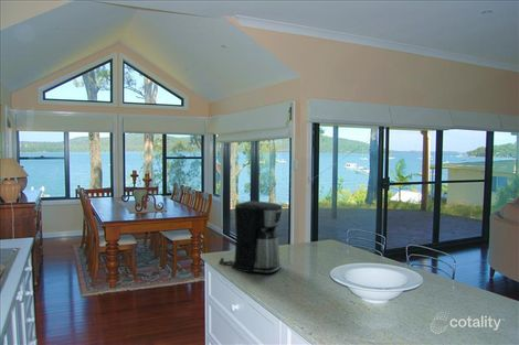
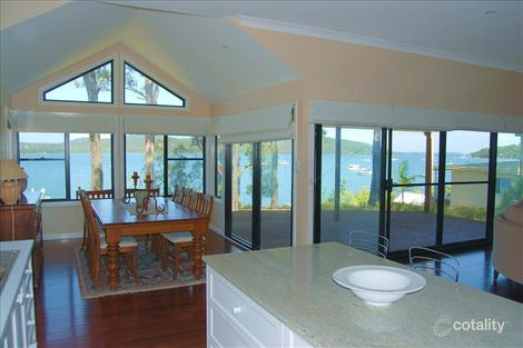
- coffee maker [218,200,284,274]
